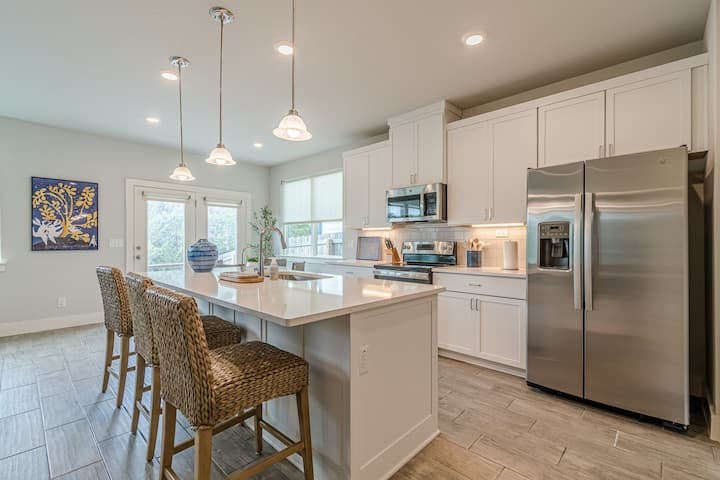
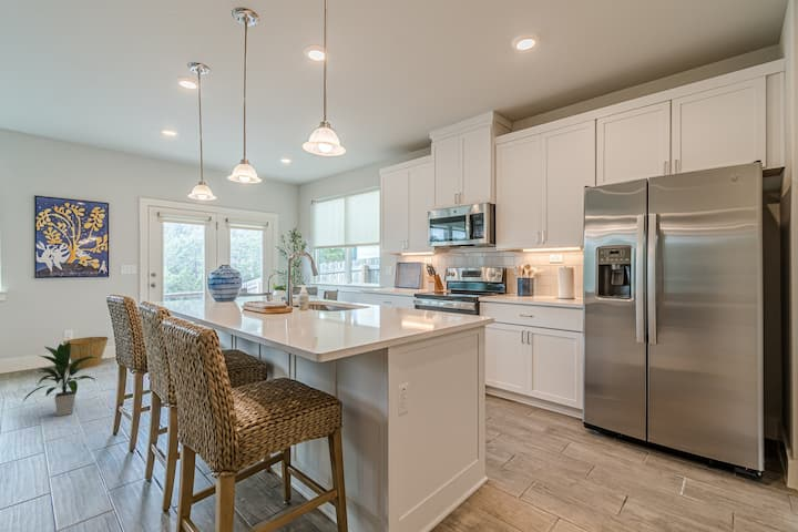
+ indoor plant [21,341,96,417]
+ basket [62,336,110,369]
